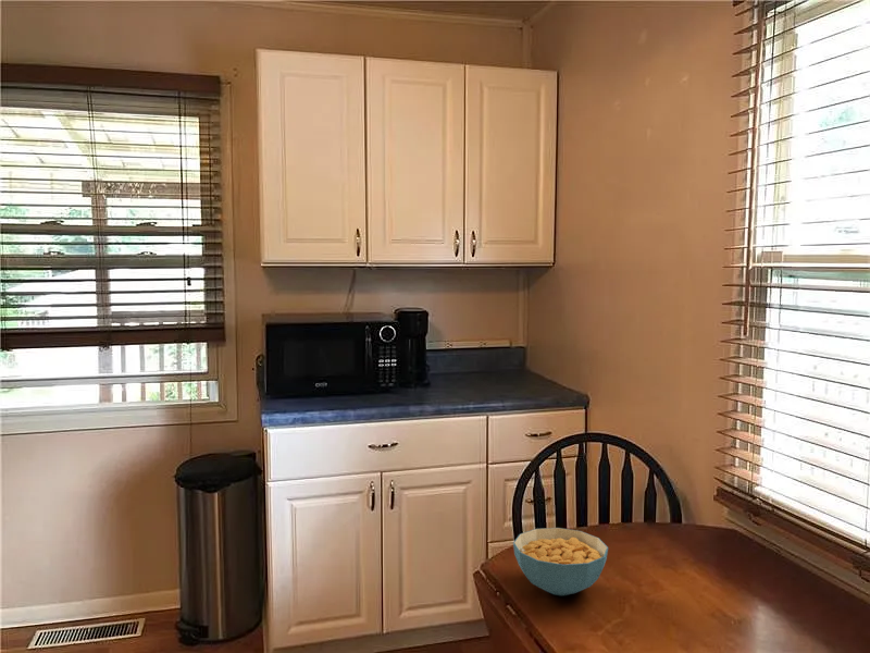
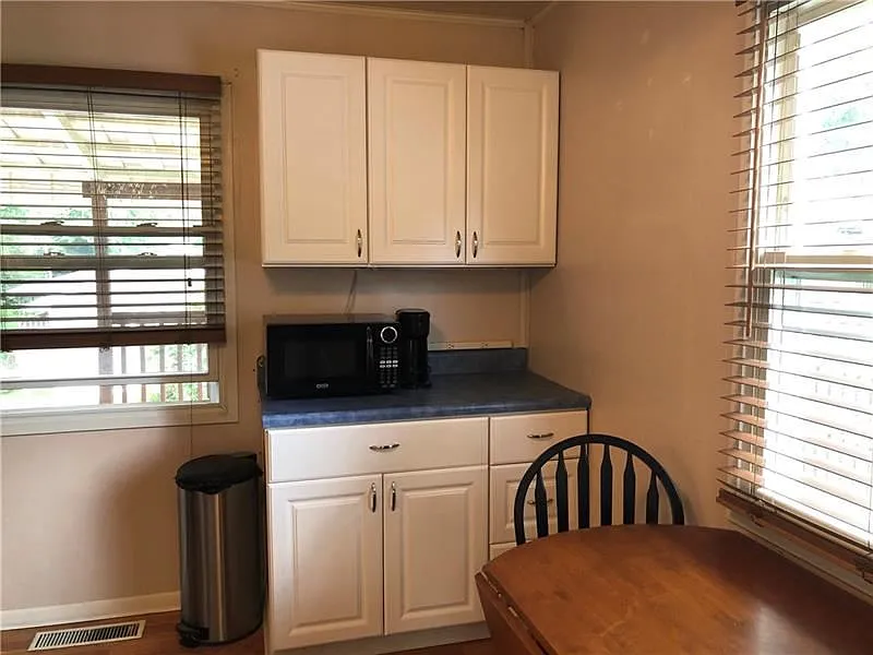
- cereal bowl [512,527,609,596]
